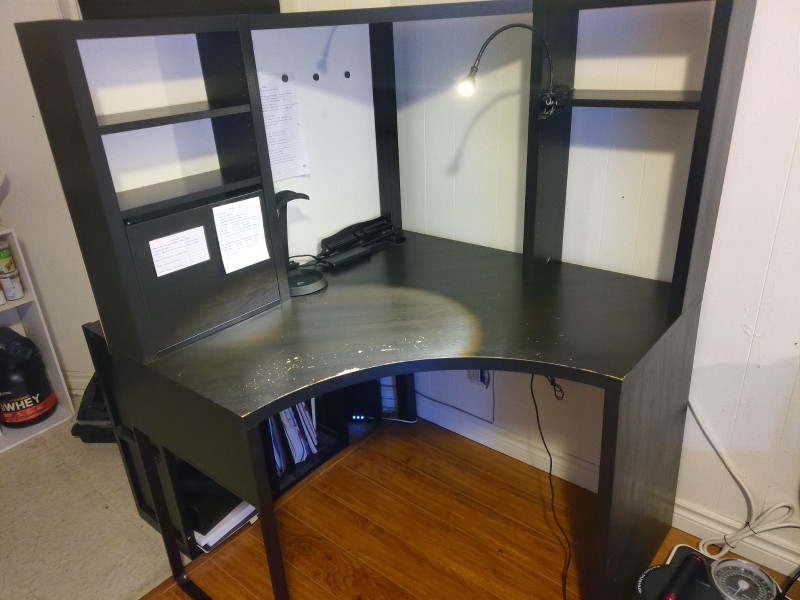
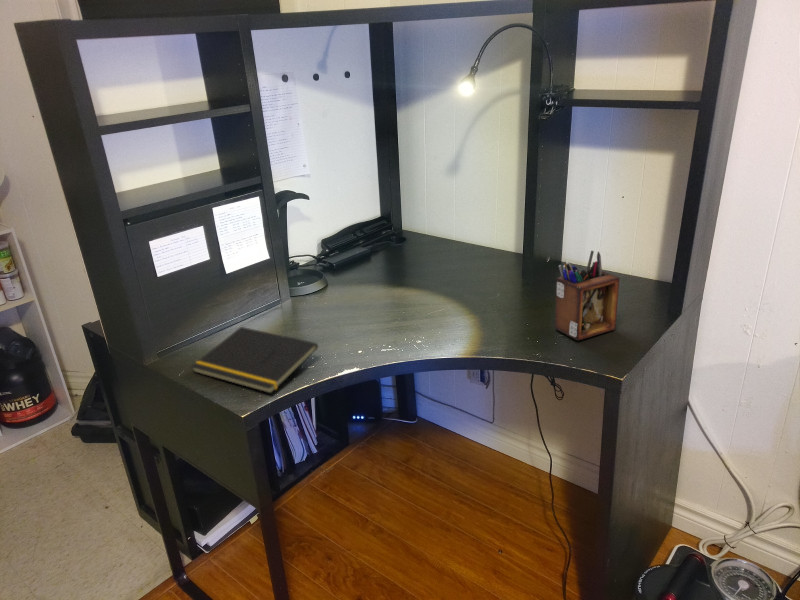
+ desk organizer [554,250,621,342]
+ notepad [190,326,319,394]
